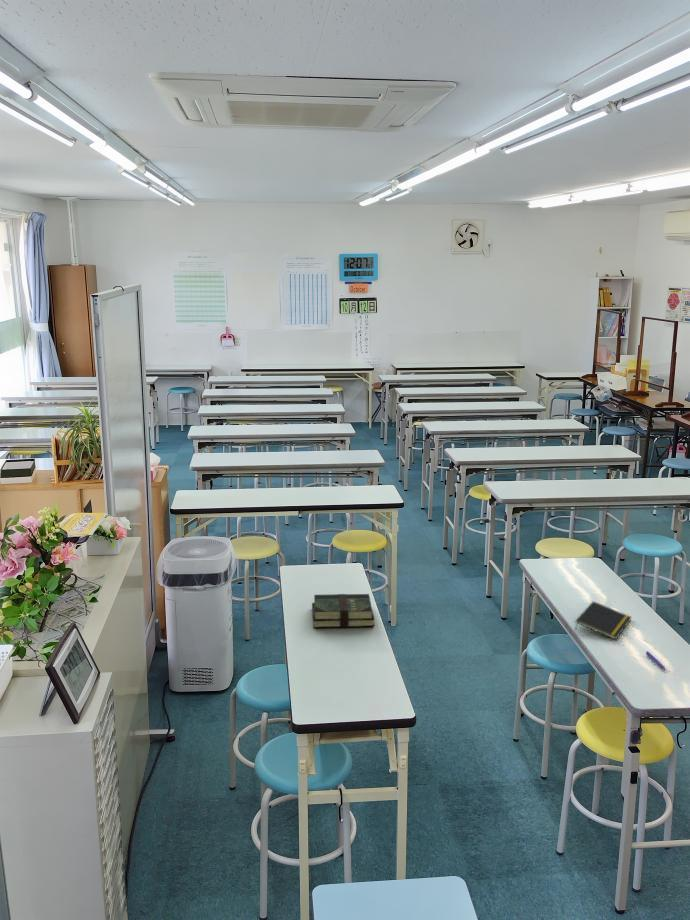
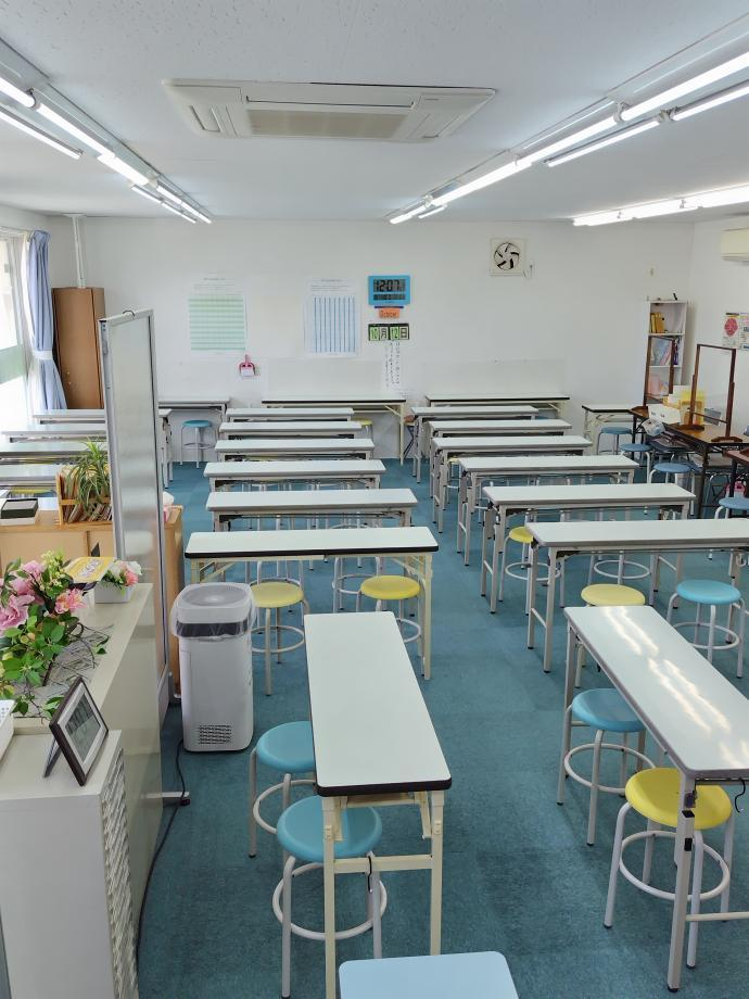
- notepad [574,600,632,641]
- pen [645,650,667,671]
- book [311,593,376,629]
